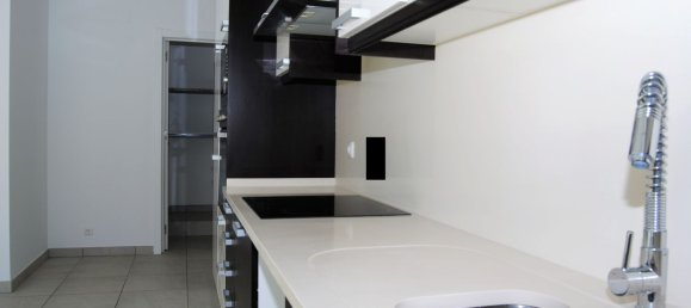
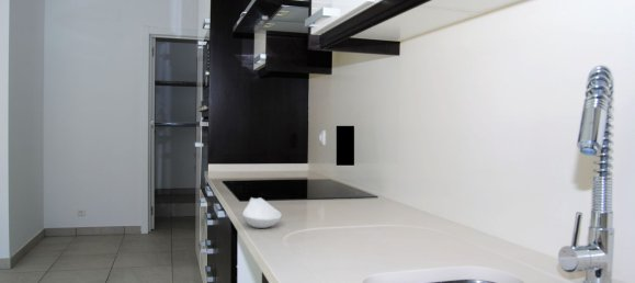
+ spoon rest [241,196,283,229]
